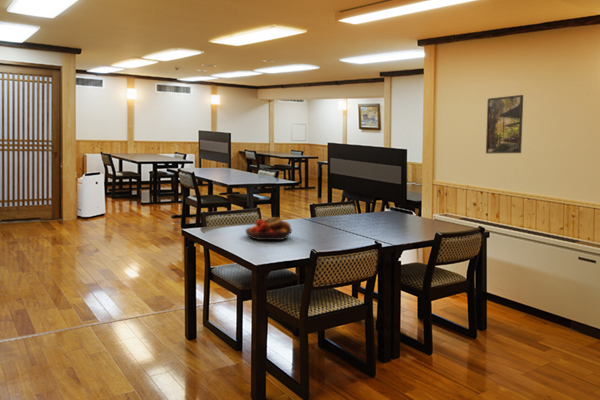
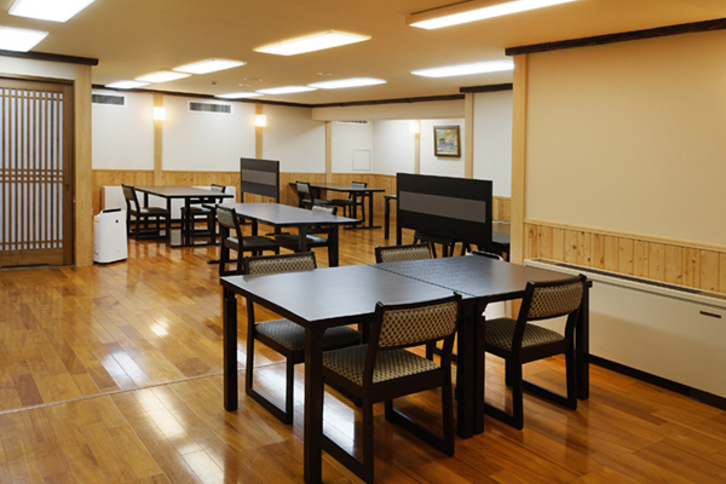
- fruit bowl [244,216,293,241]
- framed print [485,94,524,155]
